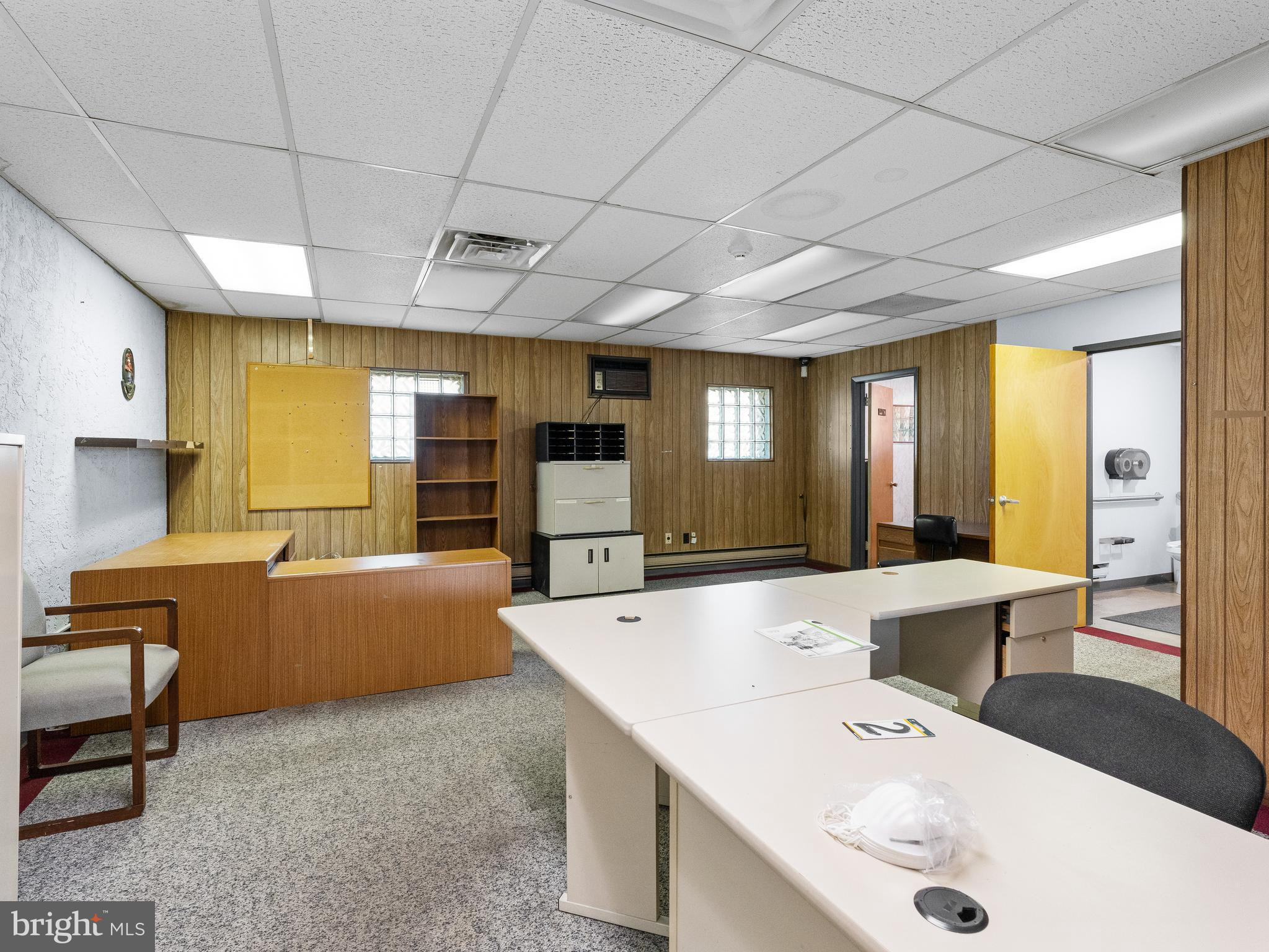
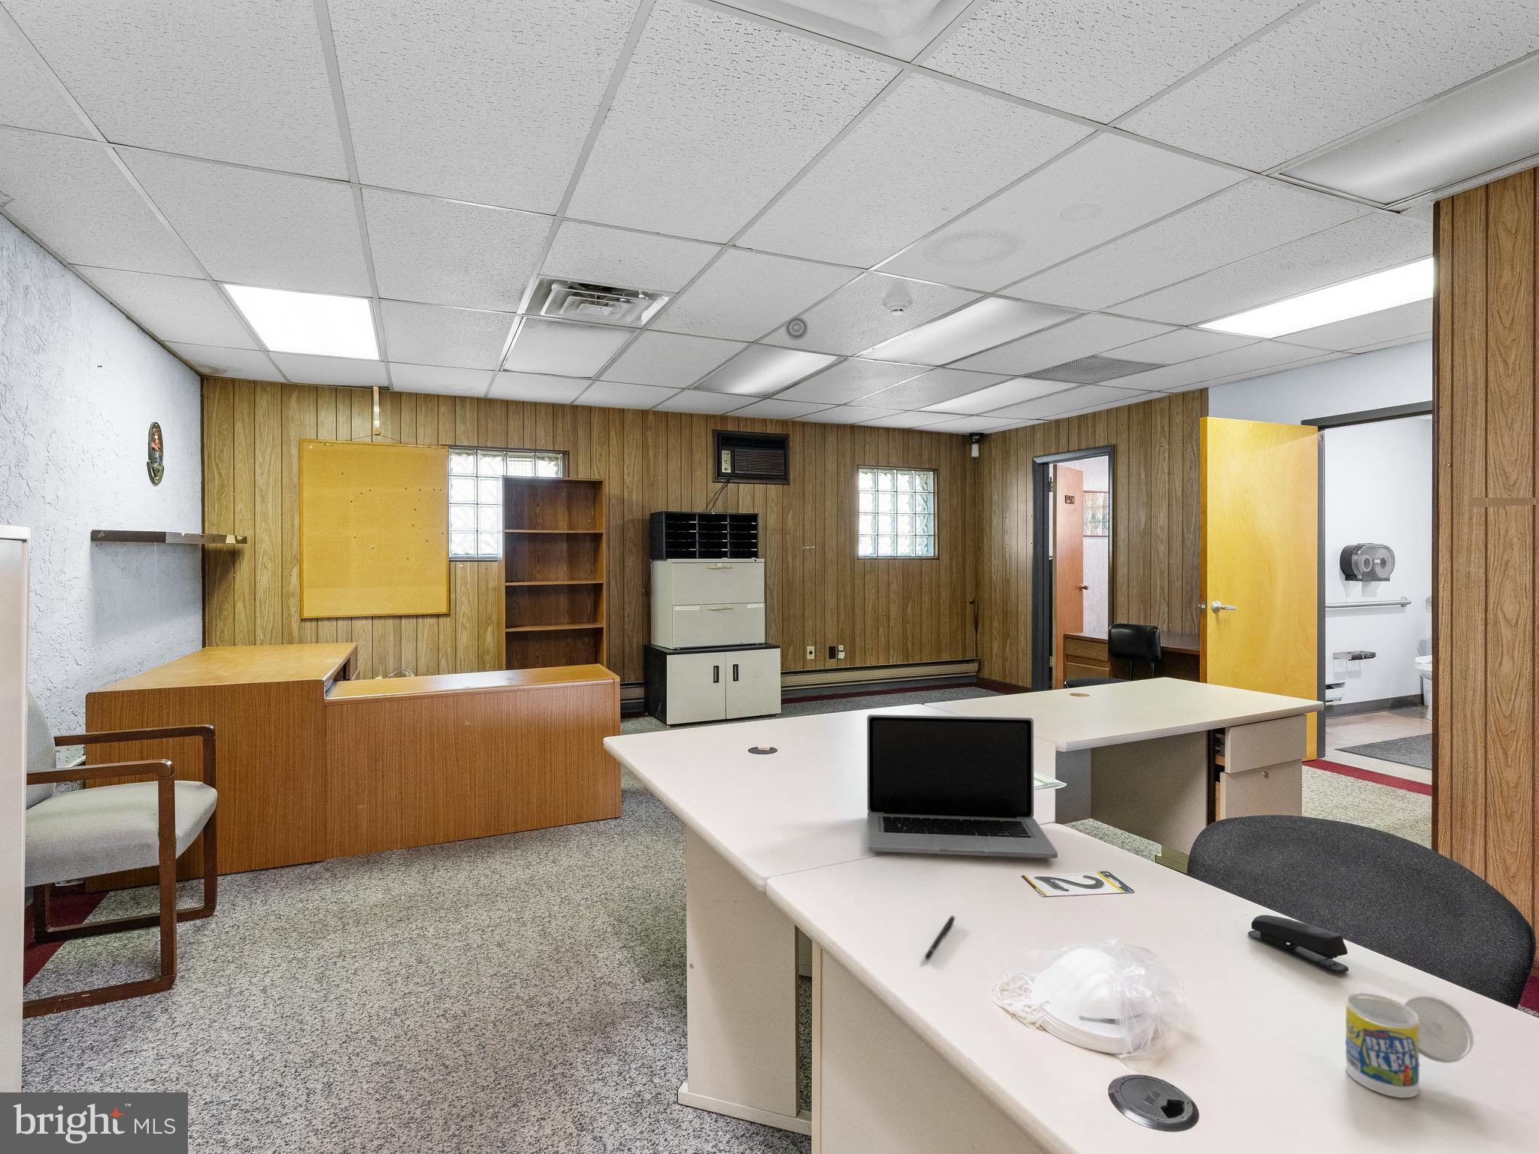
+ laptop [866,714,1059,858]
+ pen [924,915,956,961]
+ stapler [1247,914,1350,975]
+ cup [1345,992,1475,1098]
+ smoke detector [783,315,810,341]
